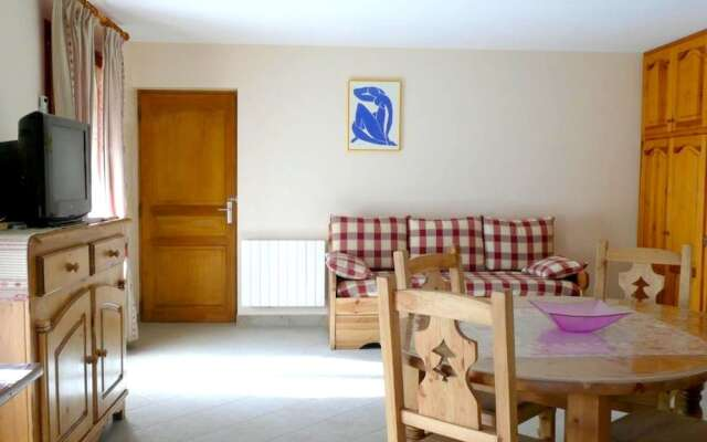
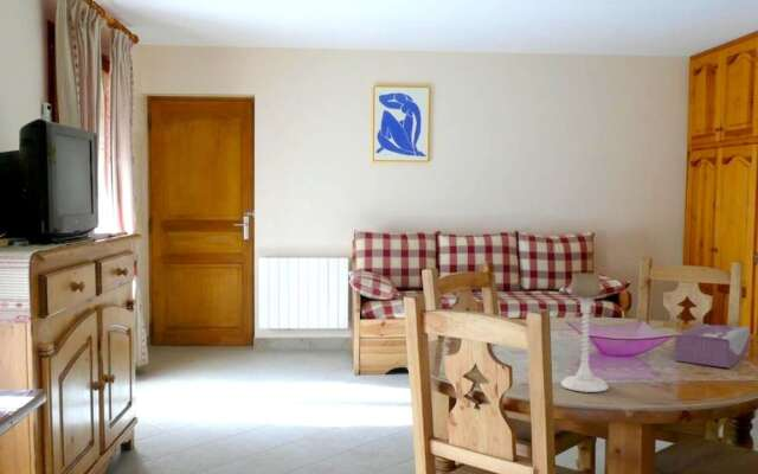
+ tissue box [673,322,751,369]
+ candle holder [560,271,610,393]
